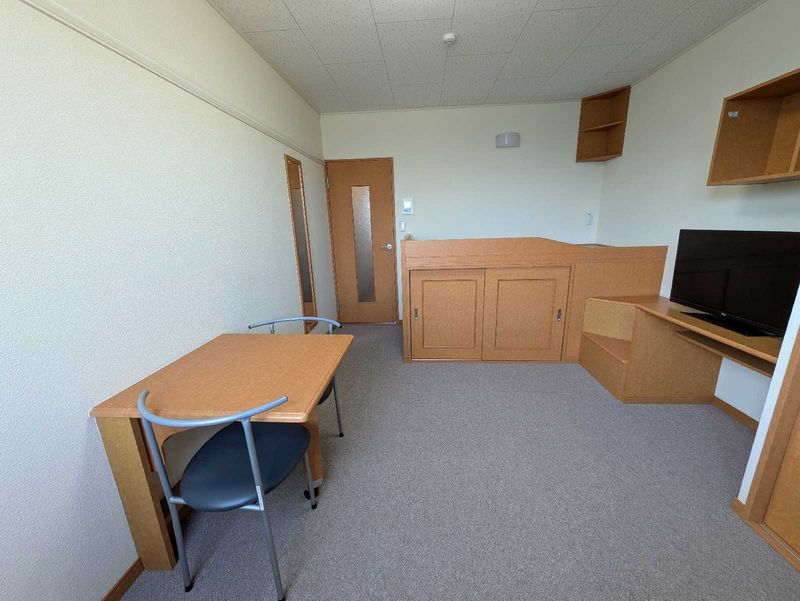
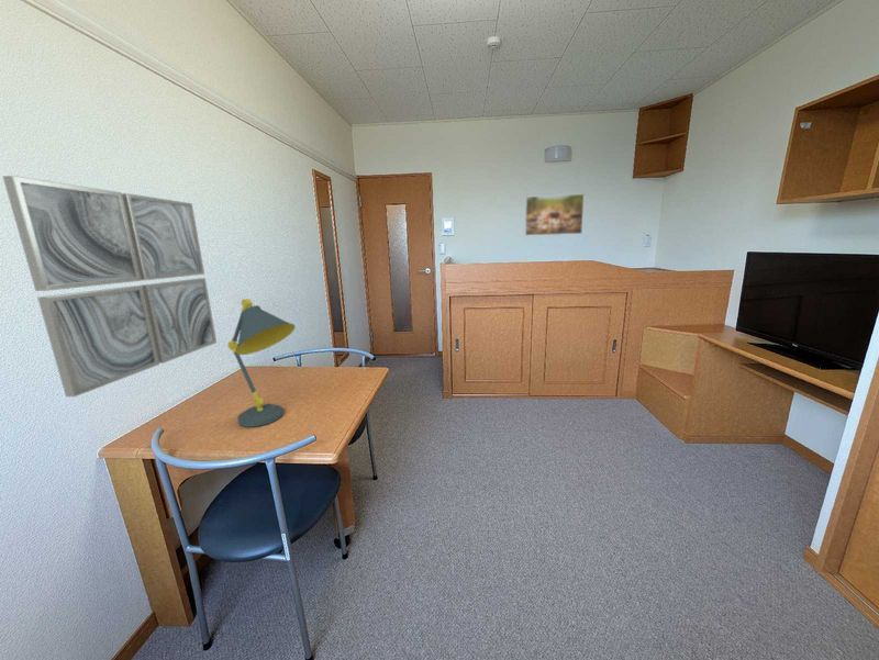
+ desk lamp [226,298,297,428]
+ wall art [1,175,218,398]
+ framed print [524,193,586,237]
